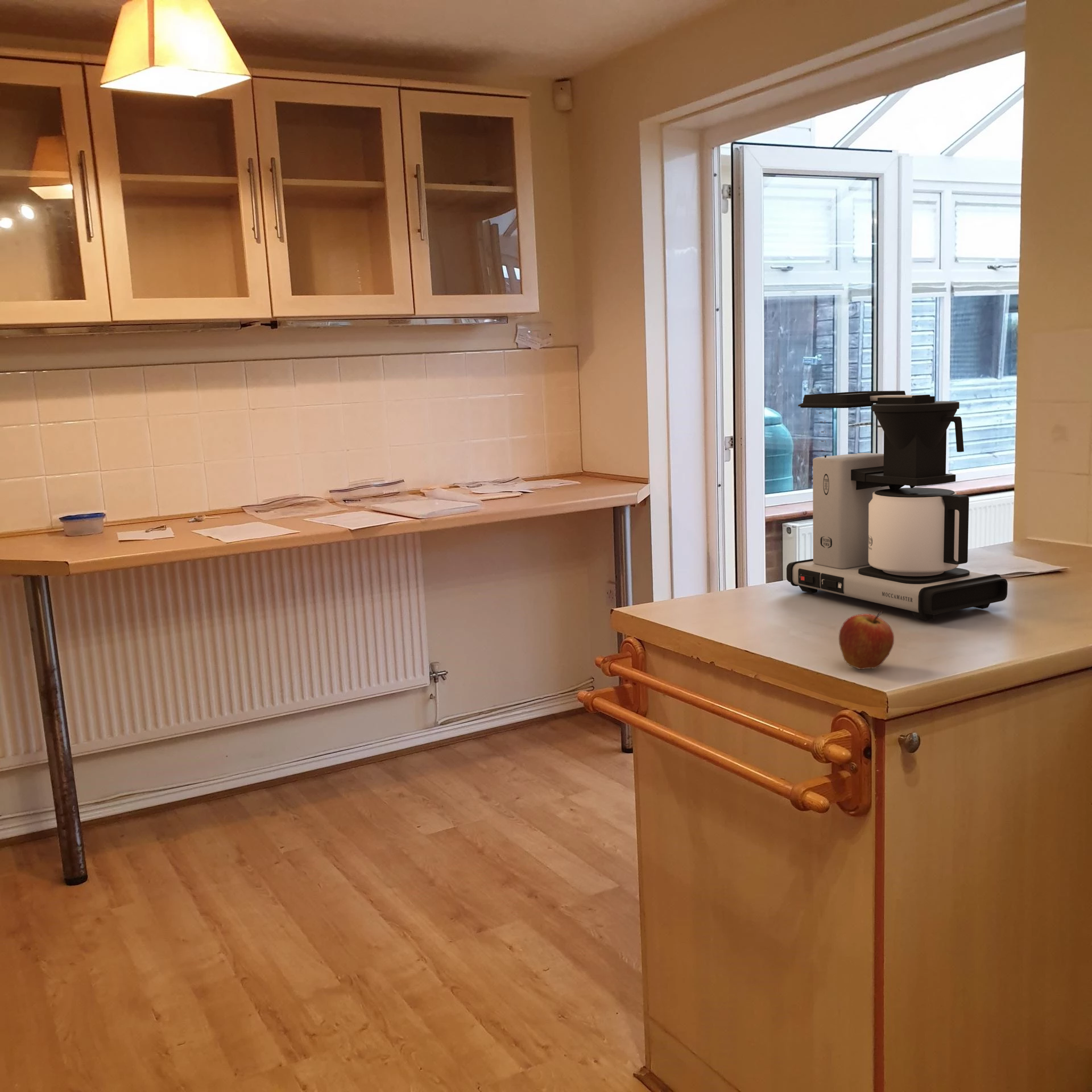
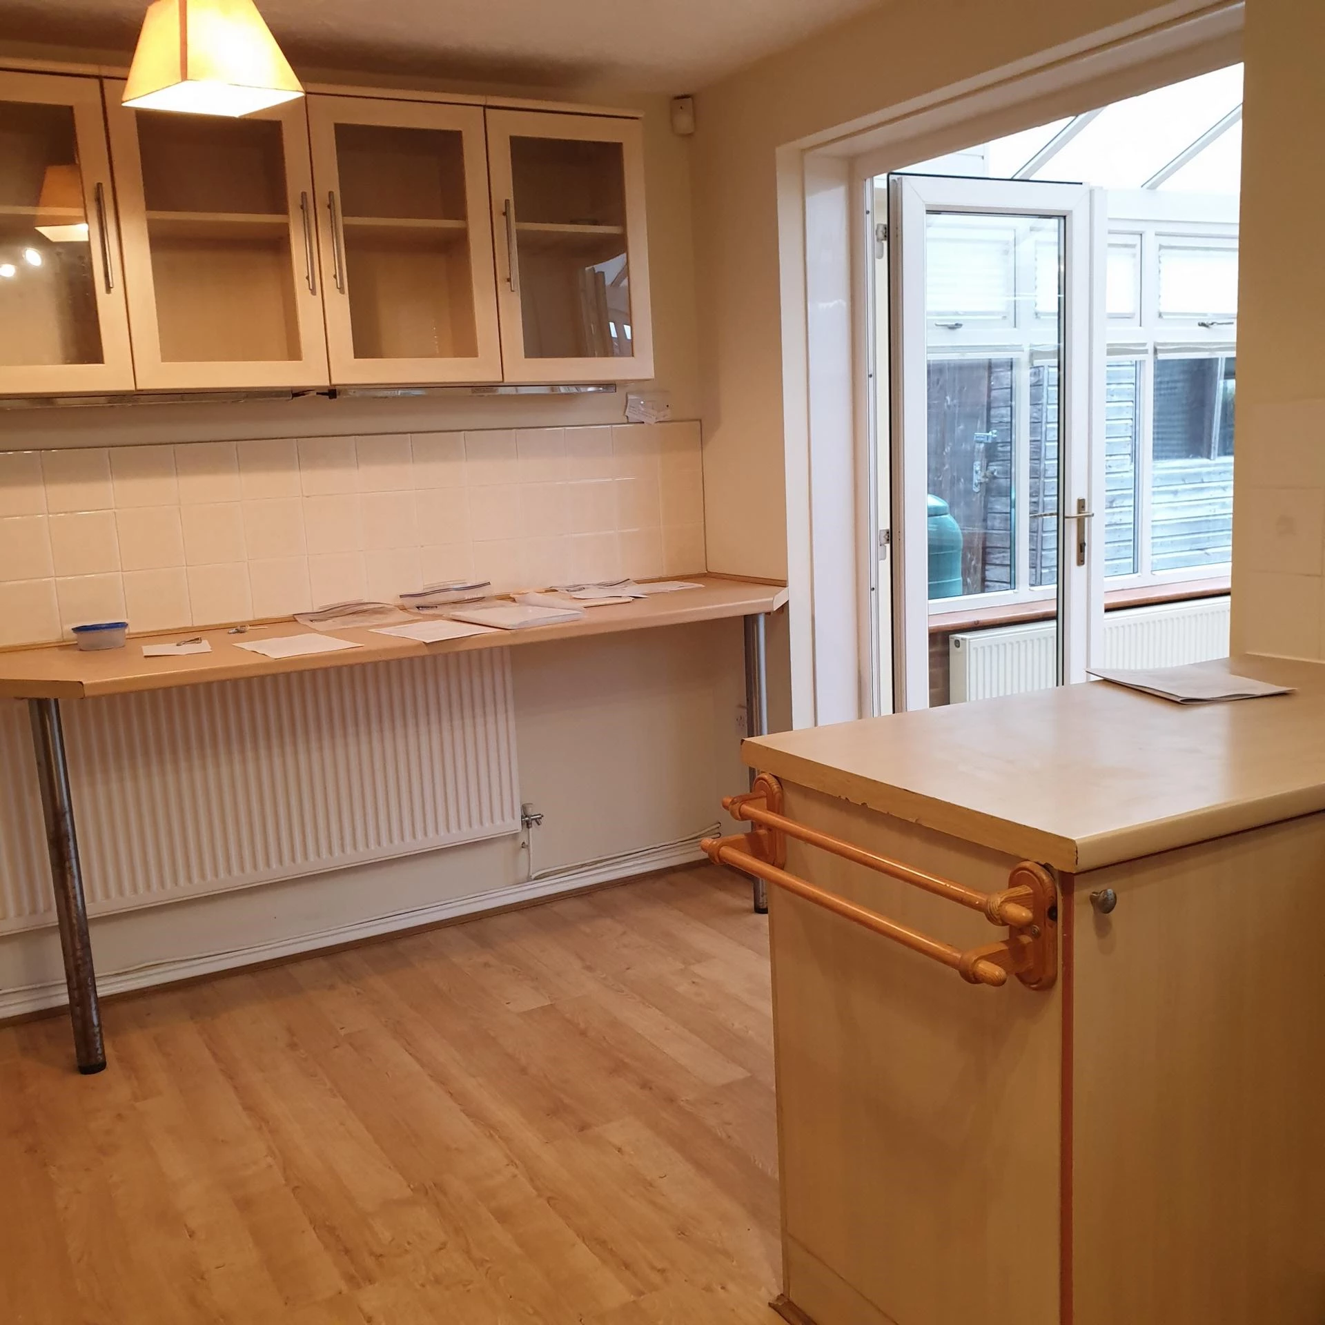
- coffee maker [786,390,1008,621]
- fruit [838,610,895,670]
